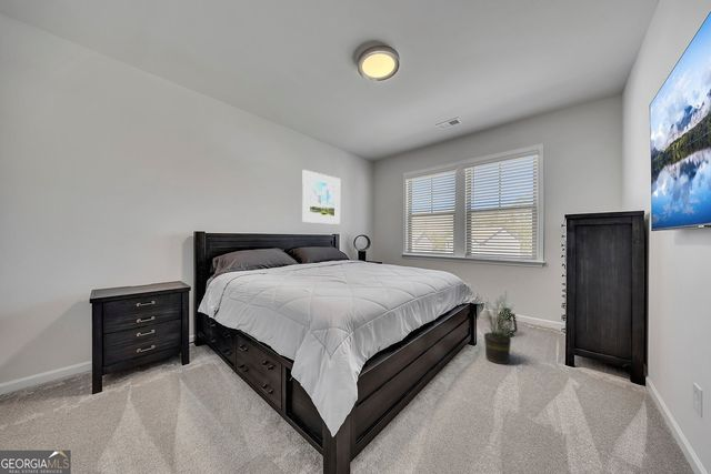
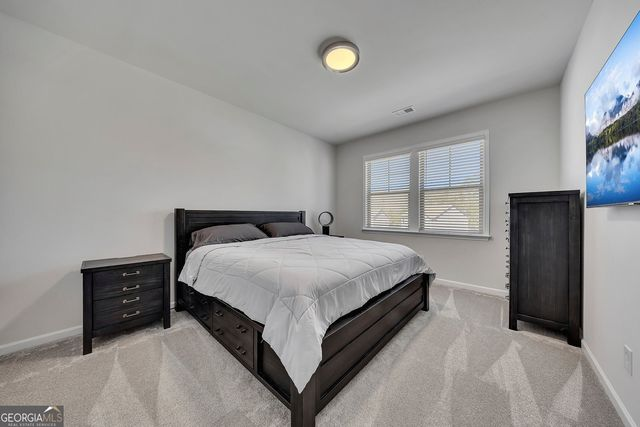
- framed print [301,169,341,225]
- lantern [497,306,519,337]
- potted plant [472,290,517,365]
